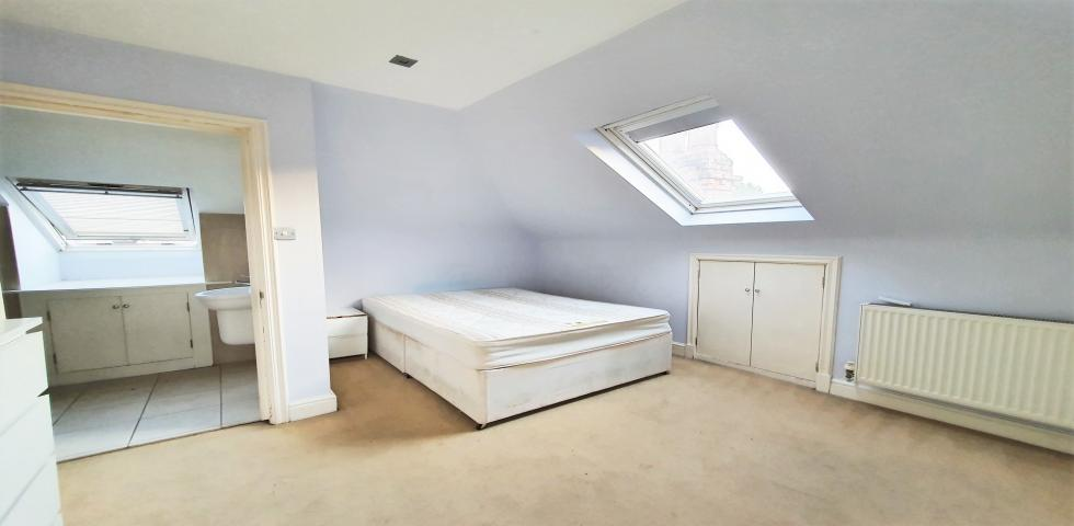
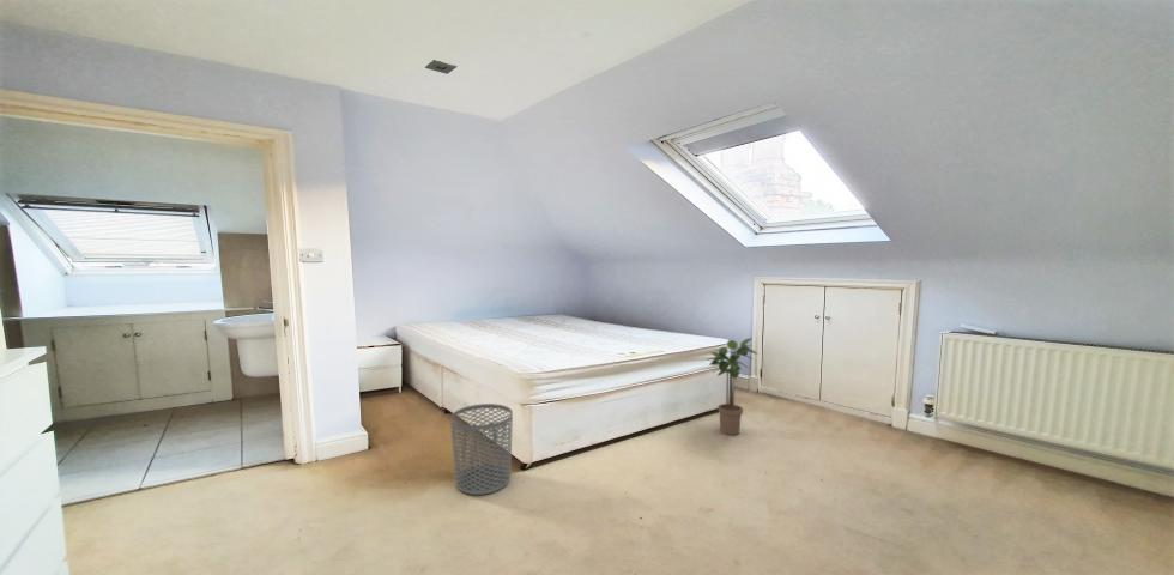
+ potted plant [706,337,760,436]
+ waste bin [449,402,514,496]
